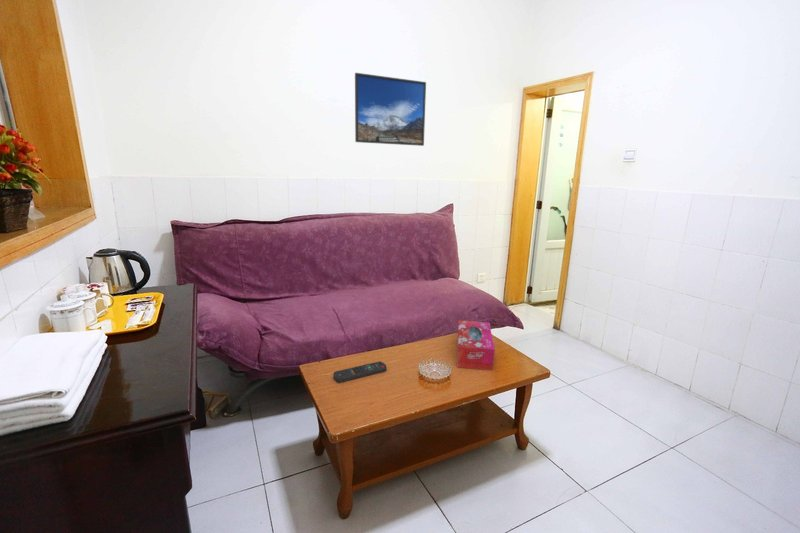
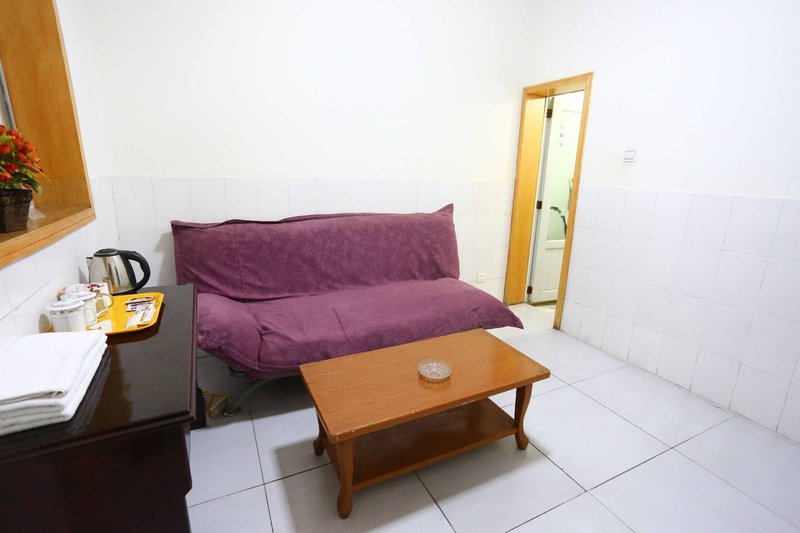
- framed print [354,72,427,147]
- tissue box [456,319,496,371]
- remote control [332,360,387,383]
